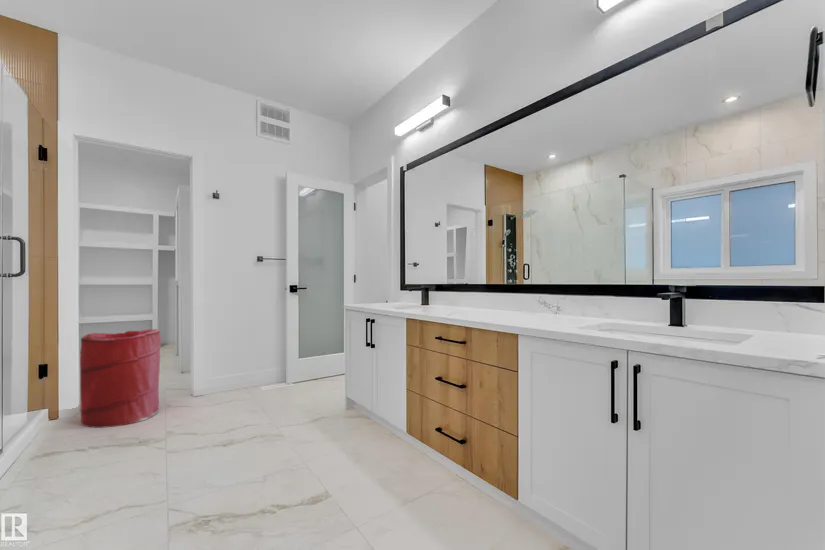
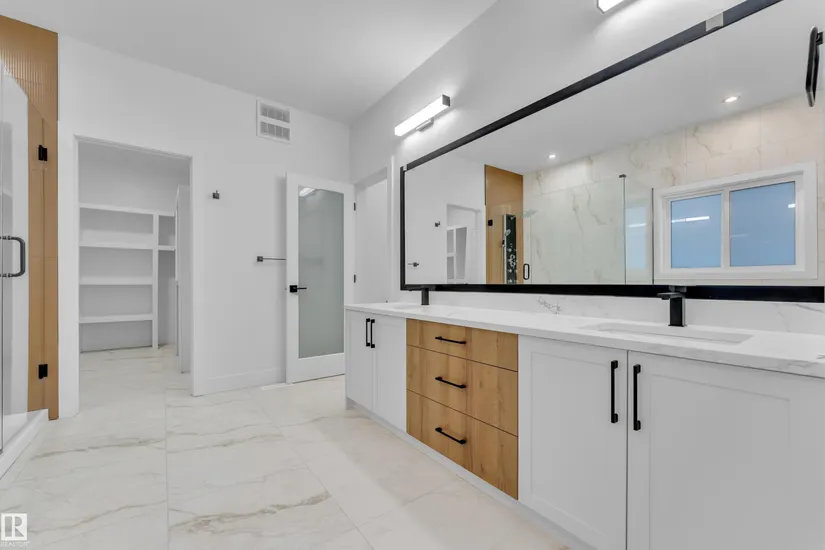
- laundry hamper [79,328,162,429]
